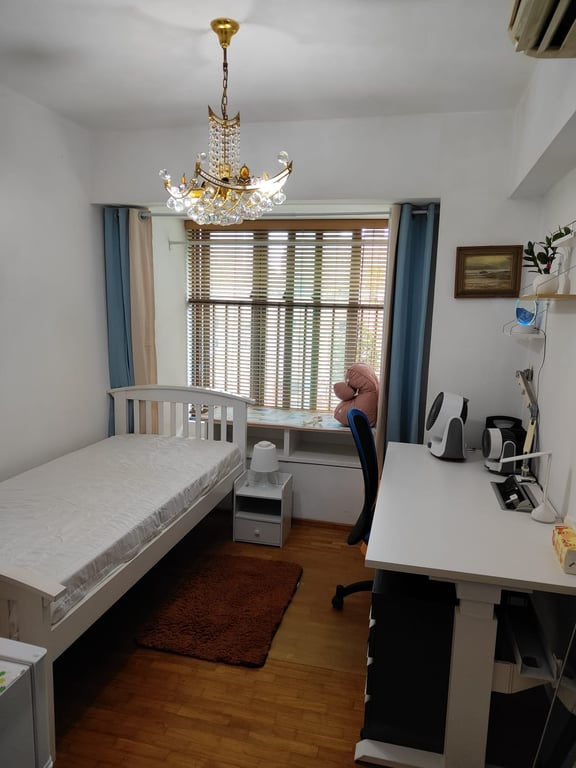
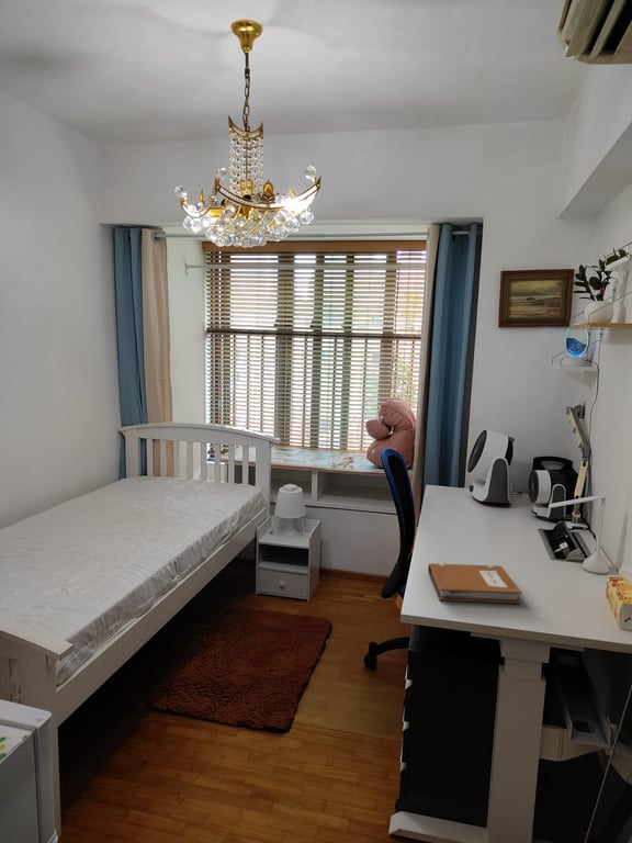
+ notebook [427,562,522,605]
